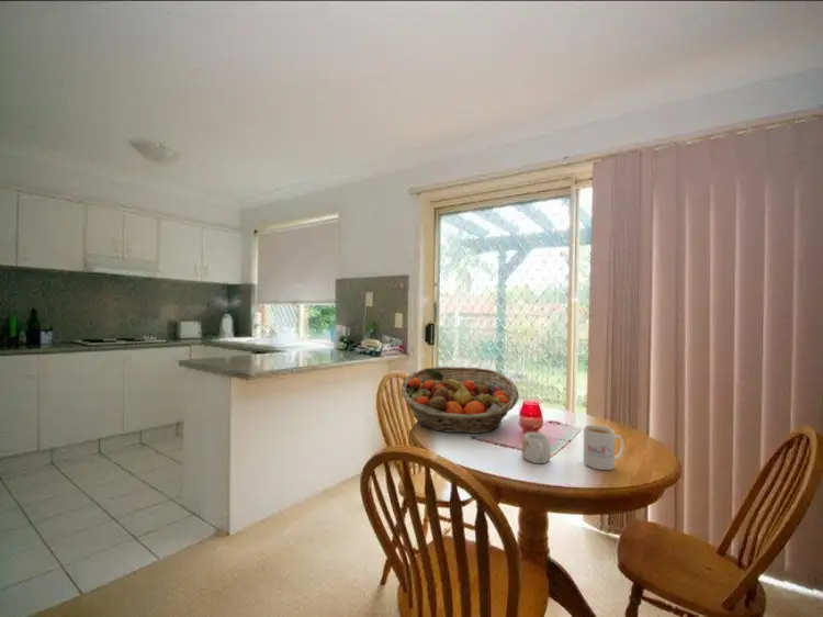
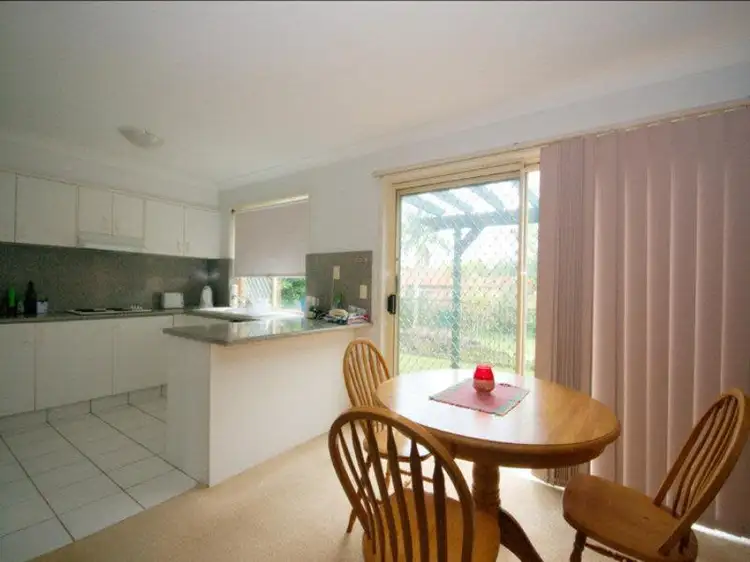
- fruit basket [399,366,520,435]
- mug [521,431,551,464]
- mug [583,424,625,471]
